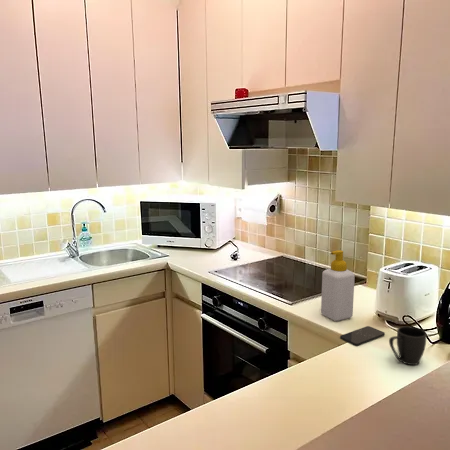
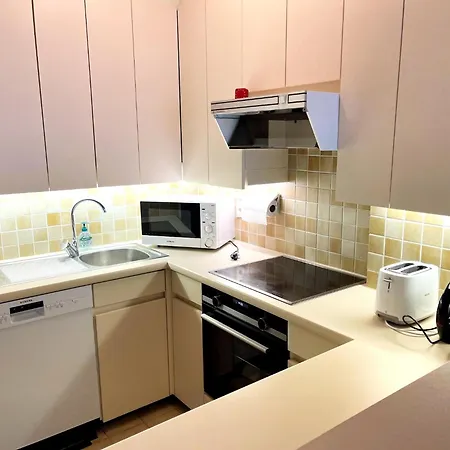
- soap bottle [320,249,356,322]
- smartphone [339,325,386,346]
- mug [388,325,428,366]
